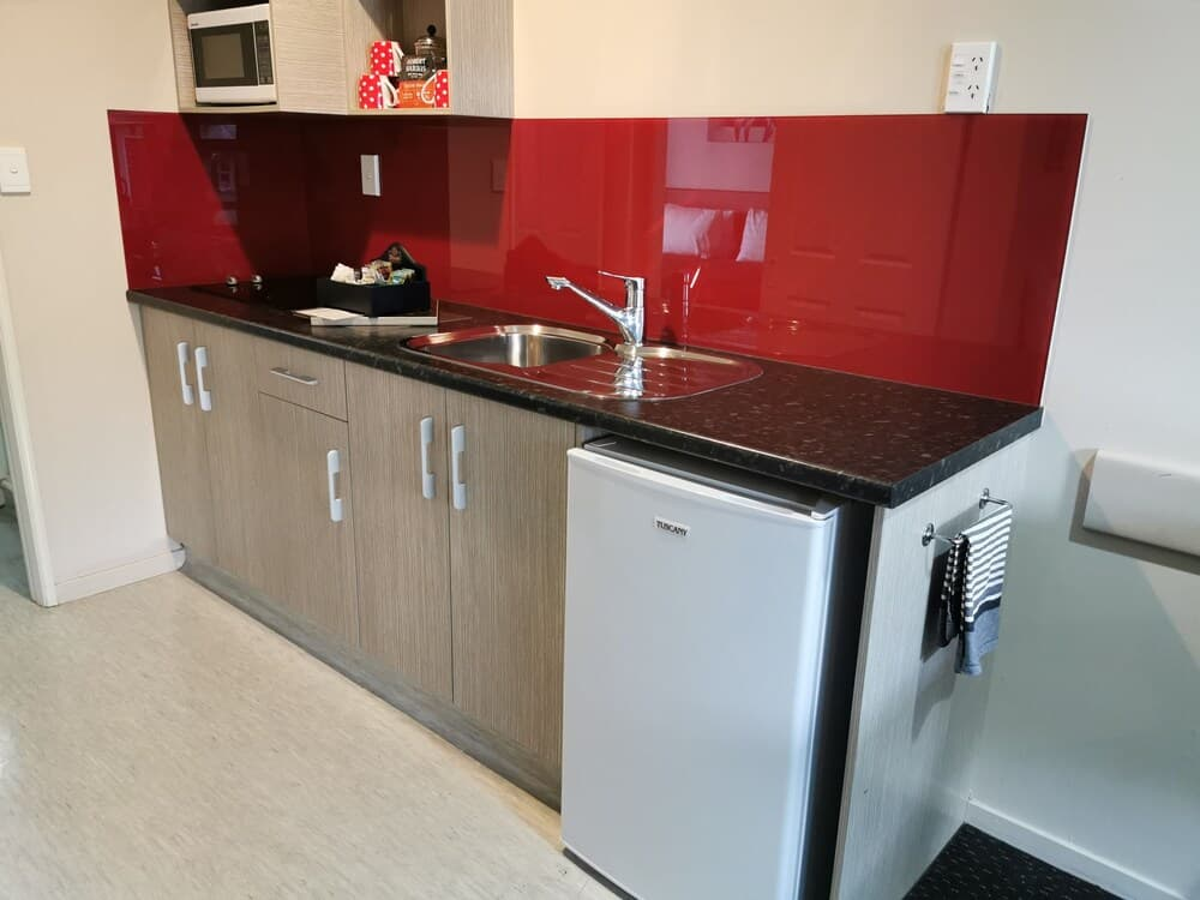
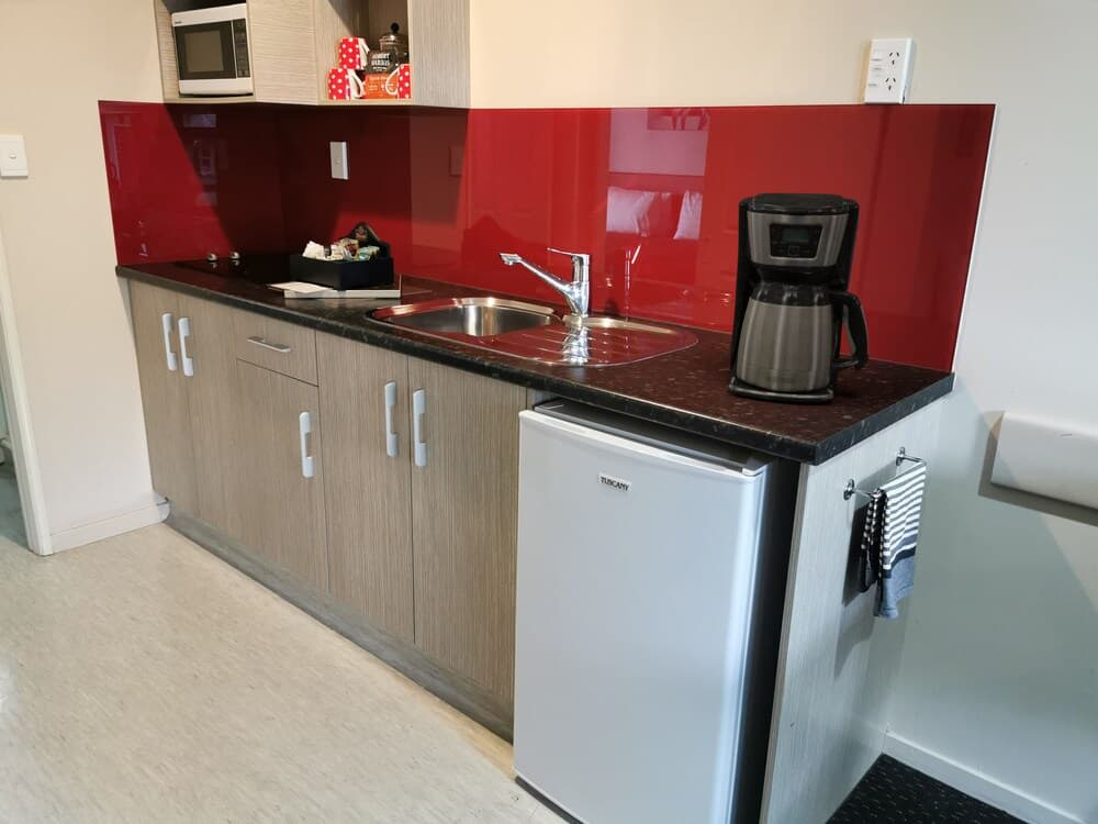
+ coffee maker [726,192,870,403]
